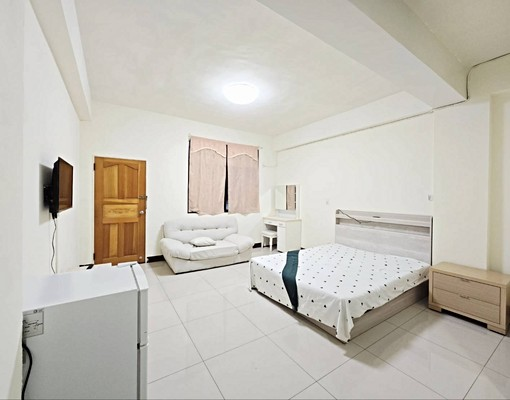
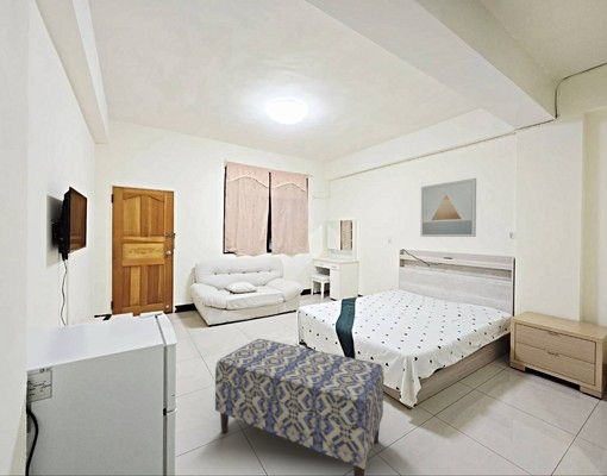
+ wall art [419,177,477,238]
+ bench [214,338,386,476]
